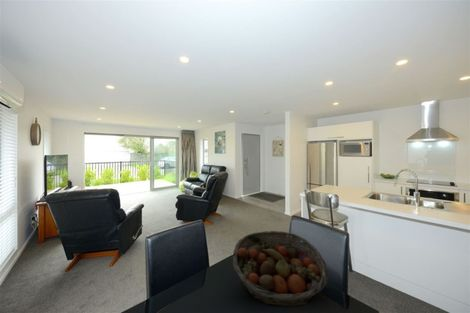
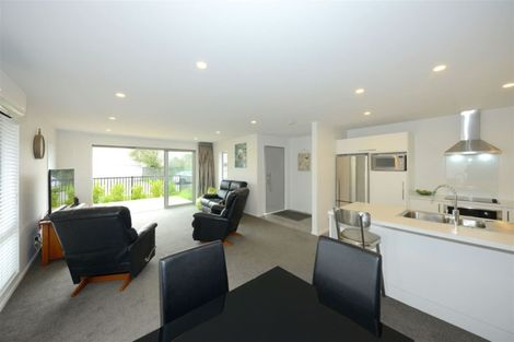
- fruit basket [232,230,329,308]
